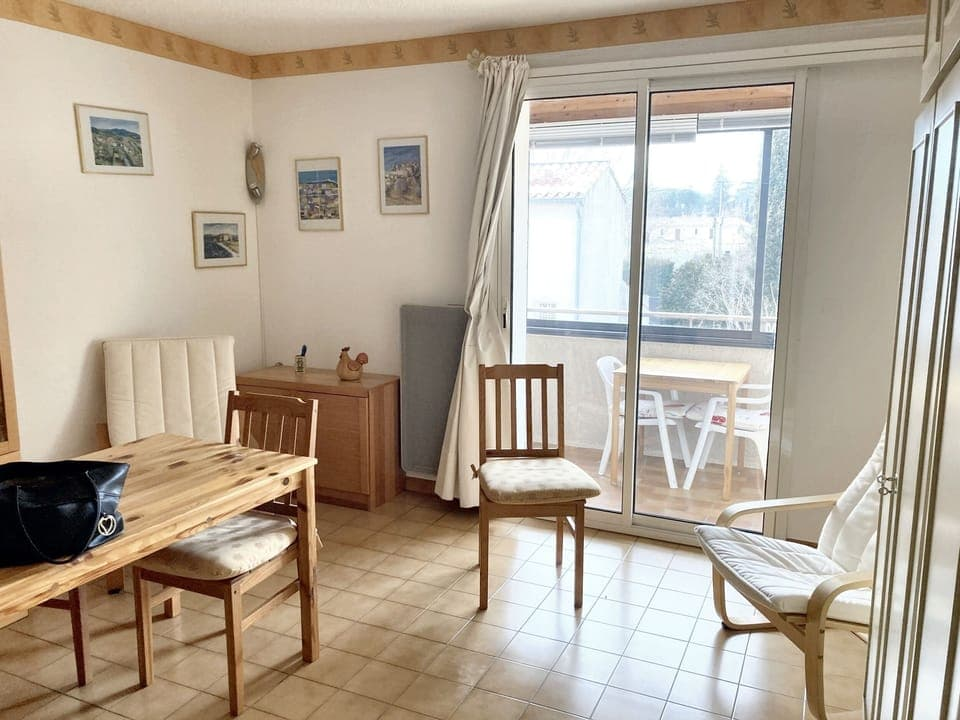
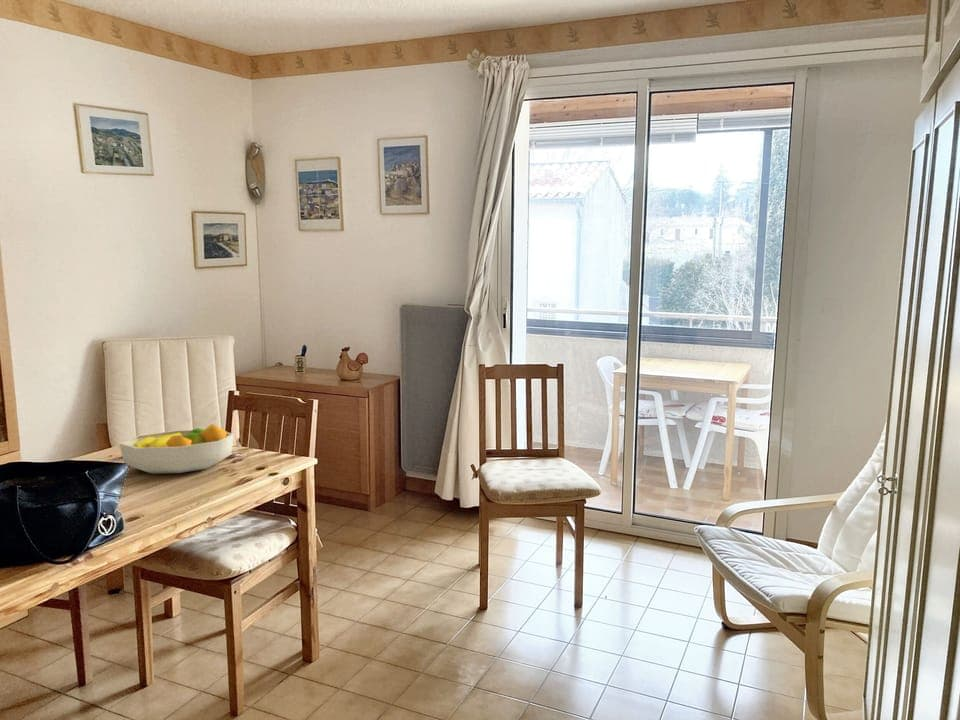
+ fruit bowl [118,423,235,475]
